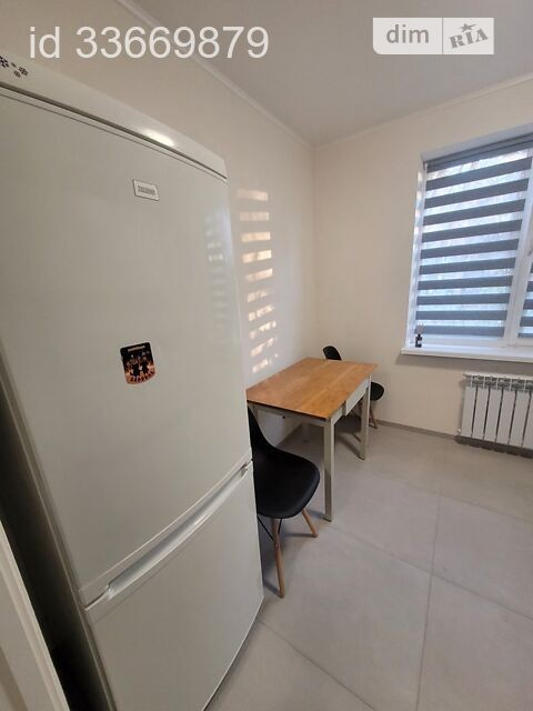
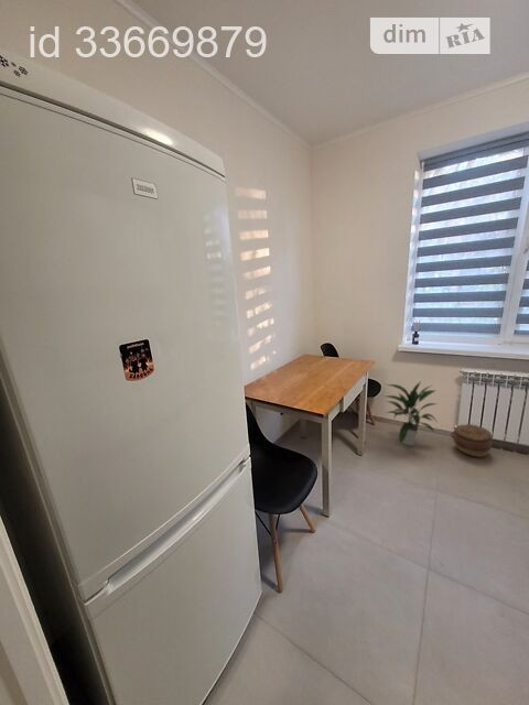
+ indoor plant [382,380,439,447]
+ basket [453,423,493,458]
